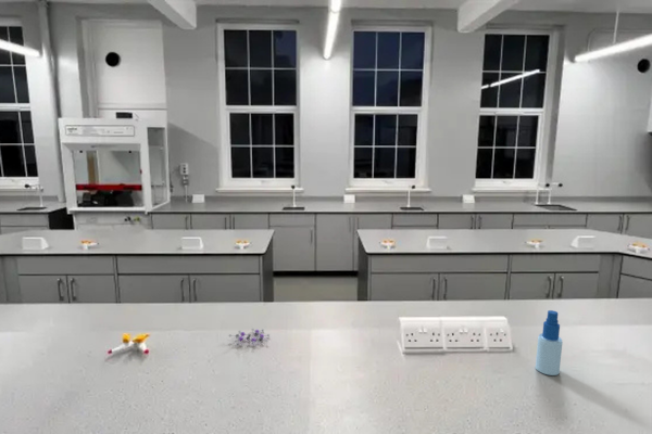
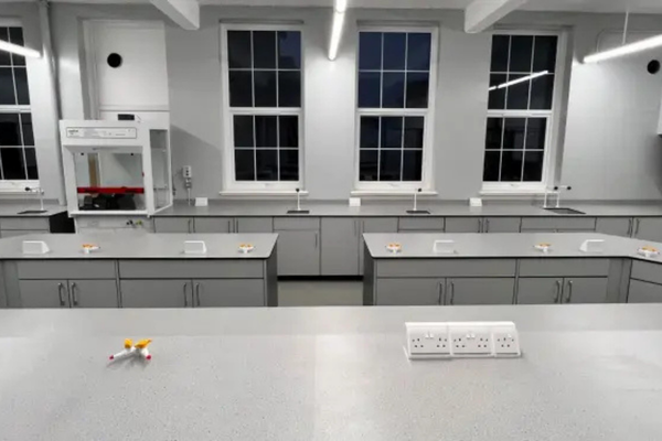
- molecule model [228,328,271,347]
- spray bottle [535,309,564,376]
